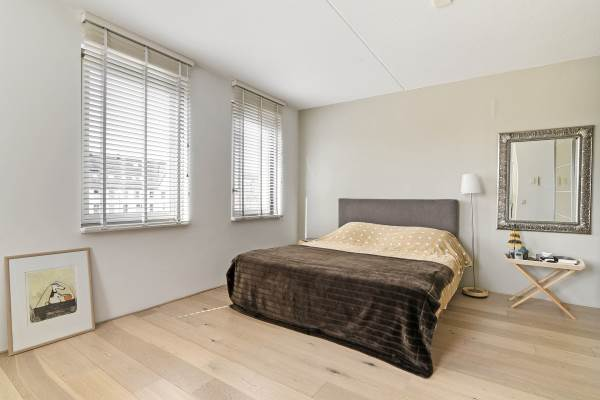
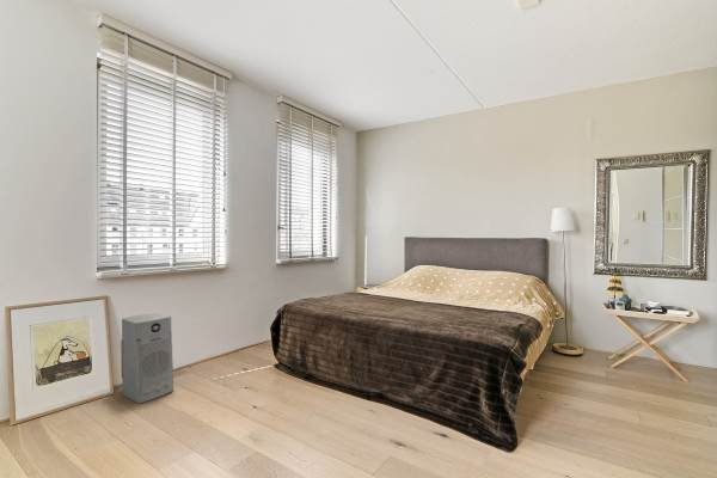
+ air purifier [120,312,174,404]
